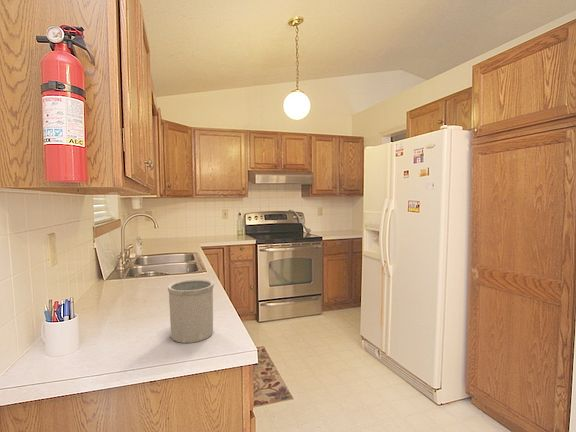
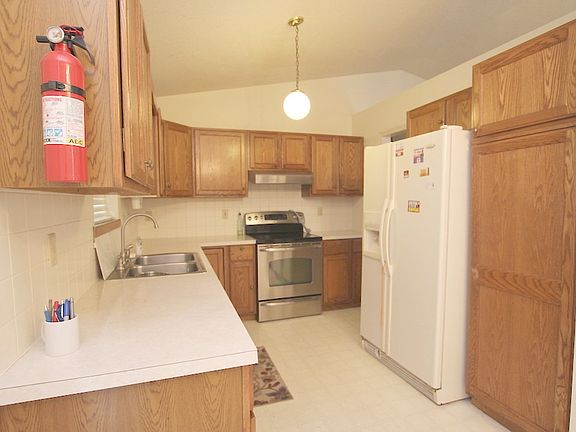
- utensil holder [167,278,215,344]
